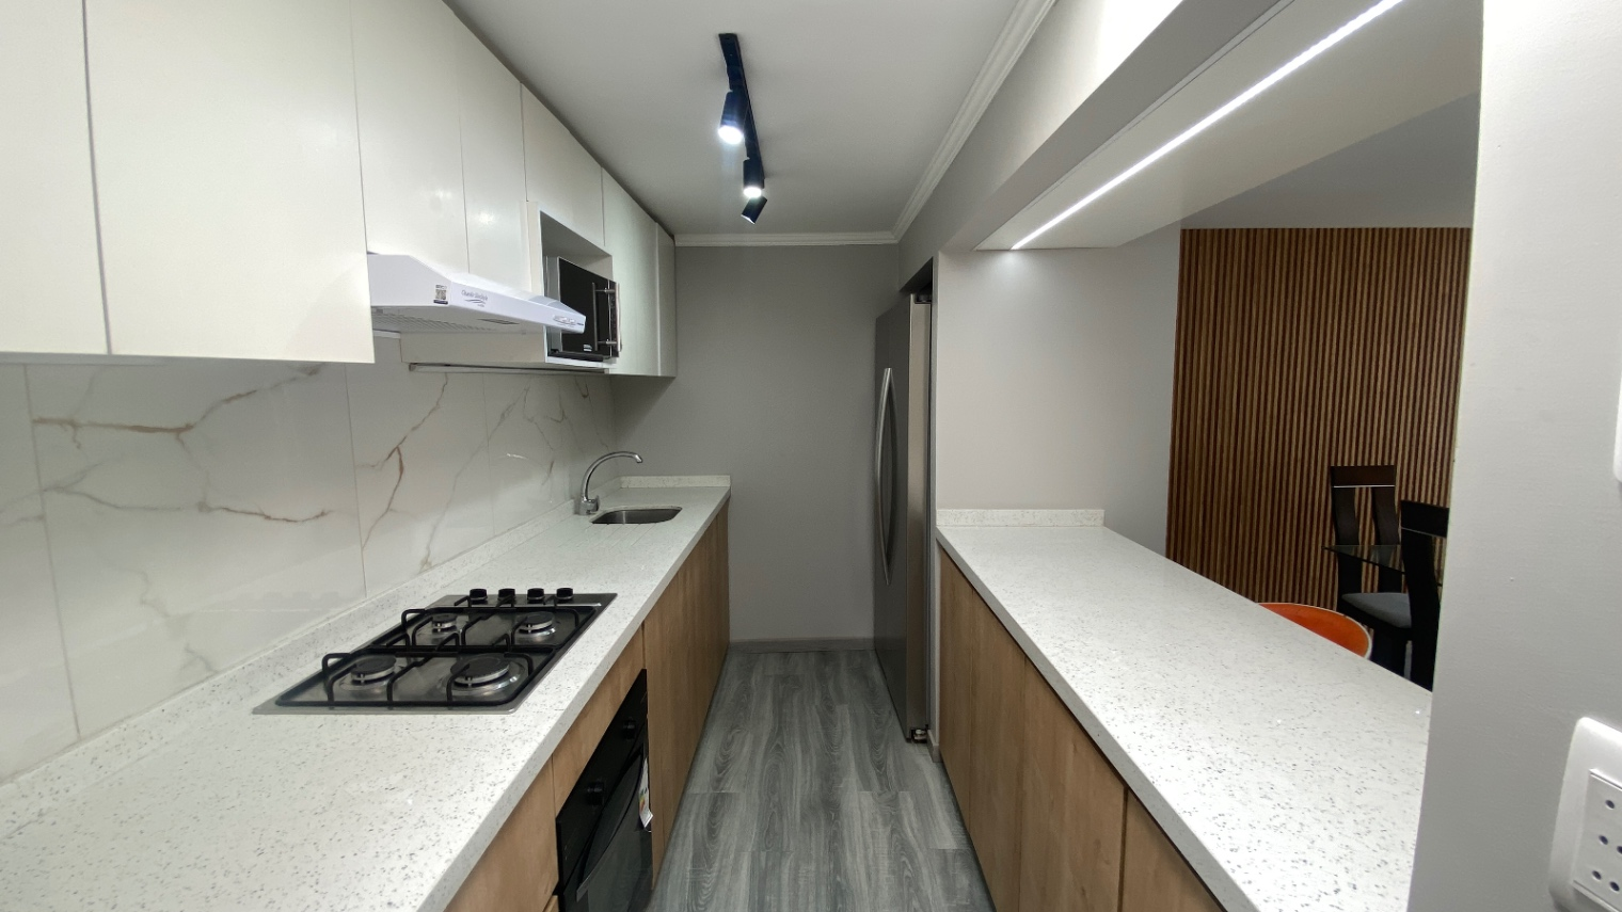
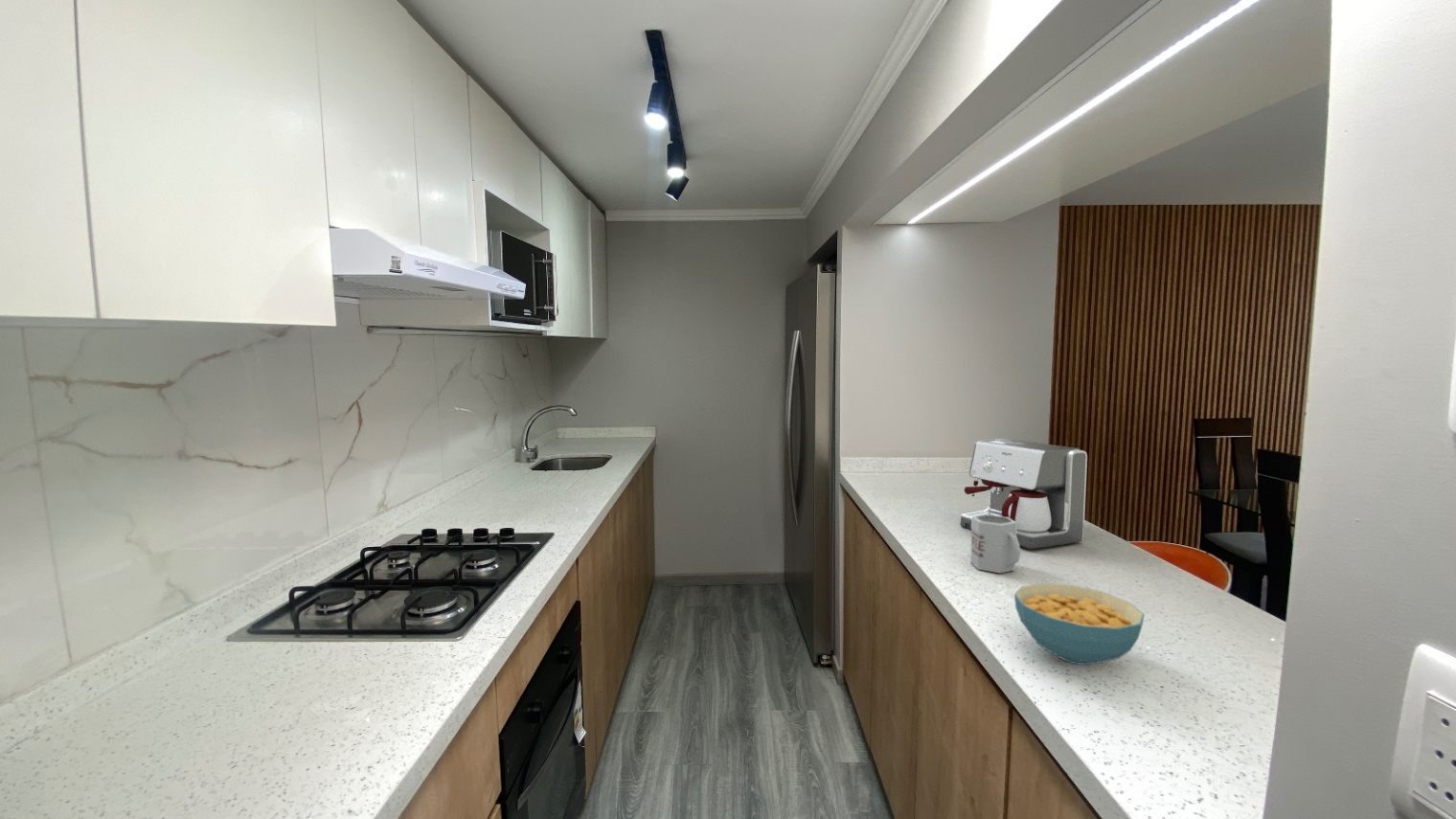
+ mug [969,514,1021,574]
+ cereal bowl [1013,582,1146,666]
+ coffee maker [960,438,1088,550]
